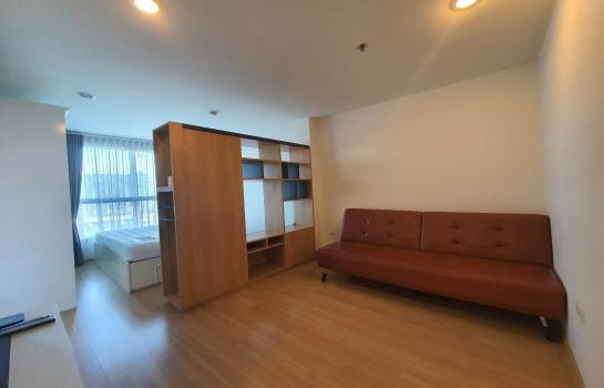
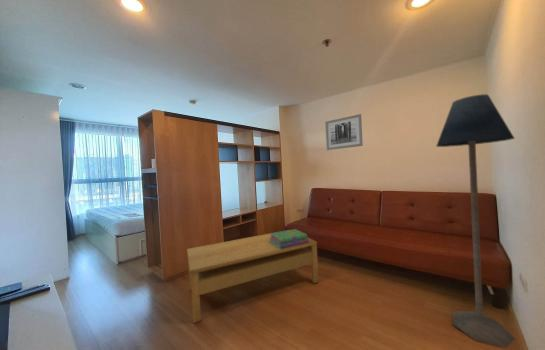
+ floor lamp [436,93,516,348]
+ wall art [324,113,364,151]
+ stack of books [269,228,309,249]
+ coffee table [186,229,320,324]
